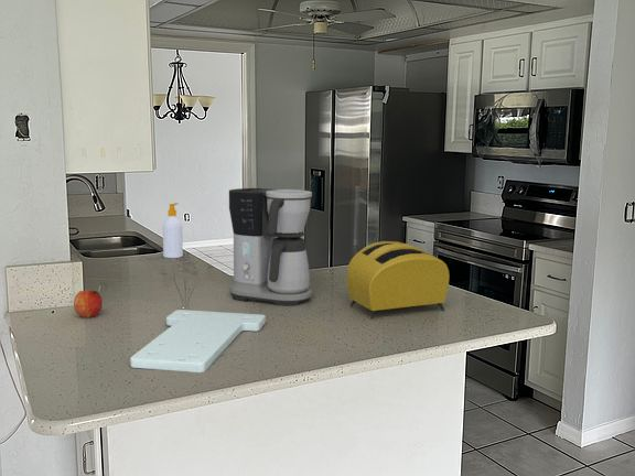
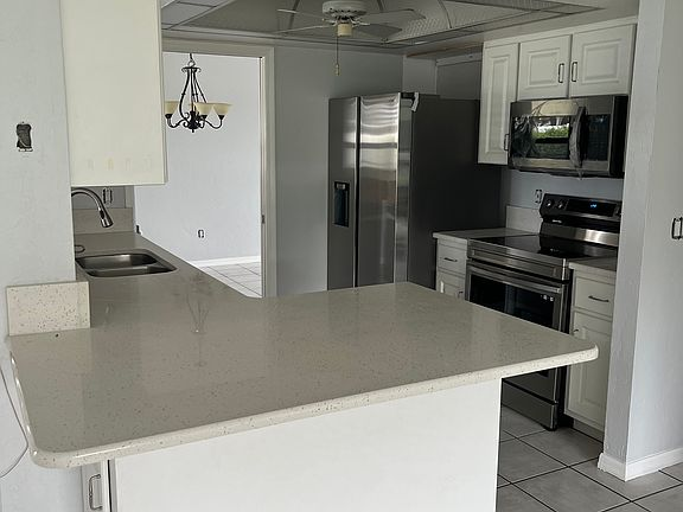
- soap bottle [162,202,184,259]
- toaster [346,240,451,320]
- cutting board [129,309,267,374]
- fruit [73,289,104,318]
- coffee maker [228,187,313,306]
